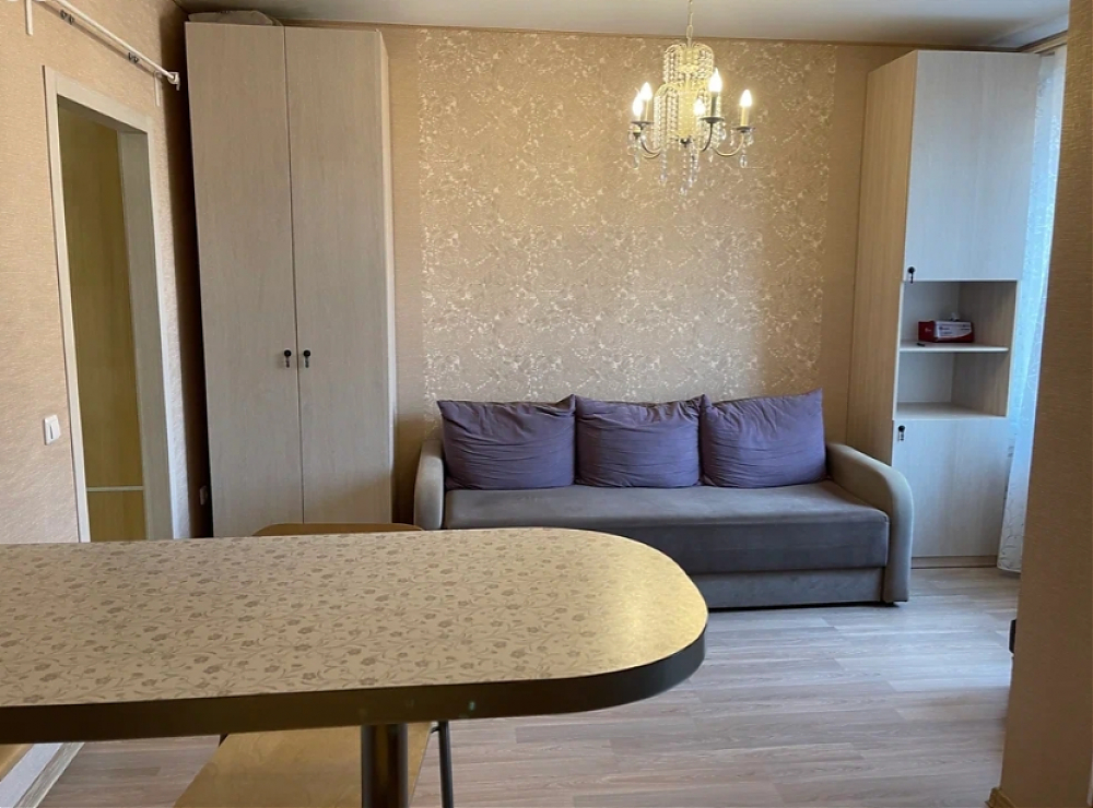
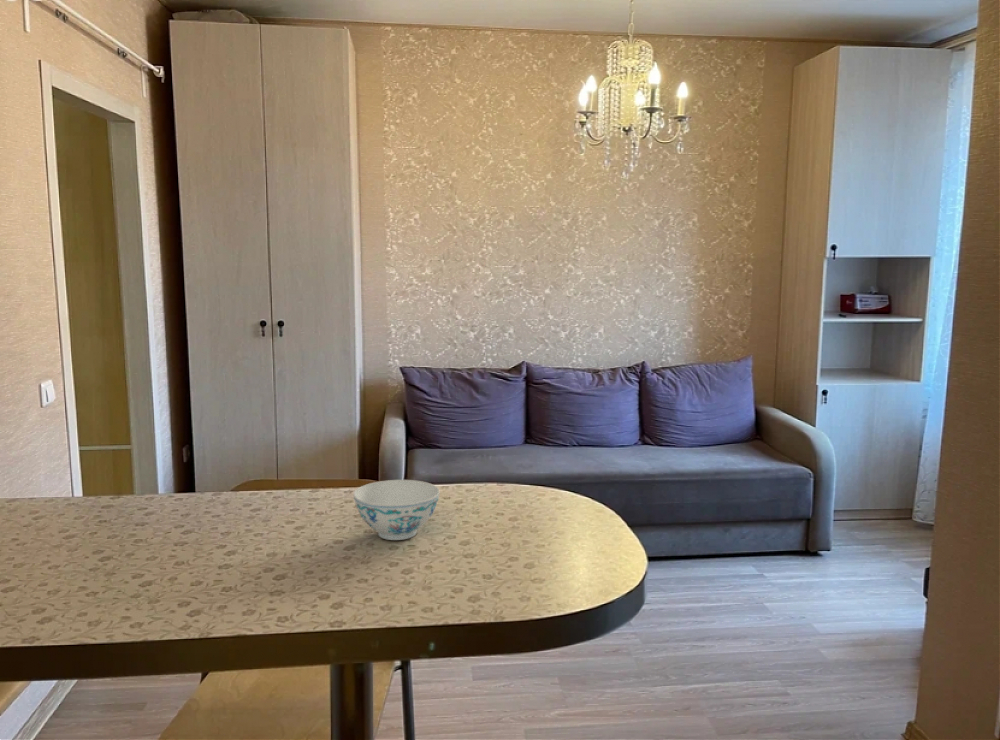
+ chinaware [353,479,441,541]
